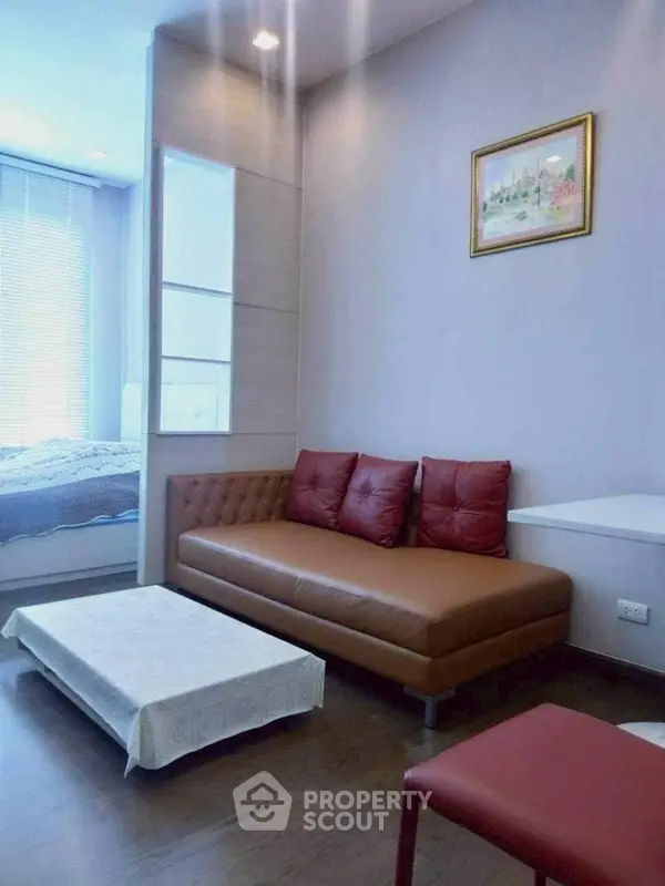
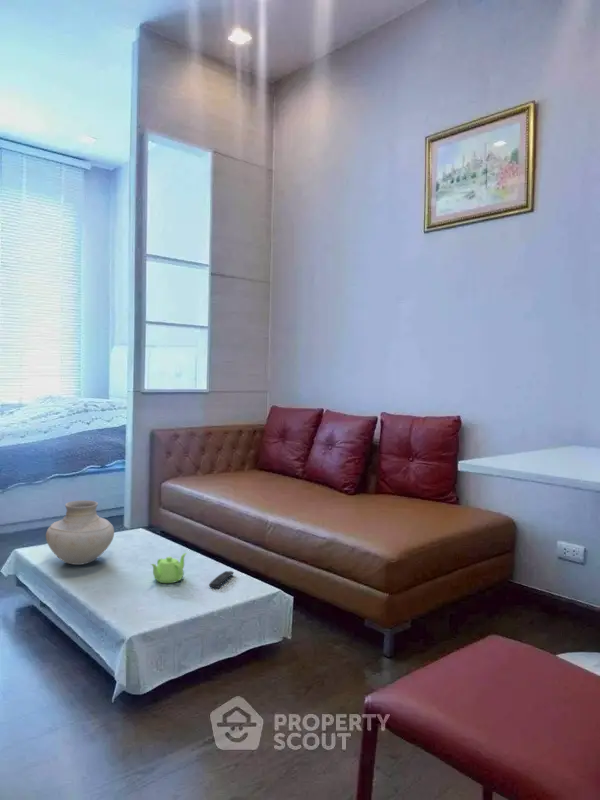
+ remote control [208,570,235,589]
+ vase [45,499,115,566]
+ teapot [150,552,187,584]
